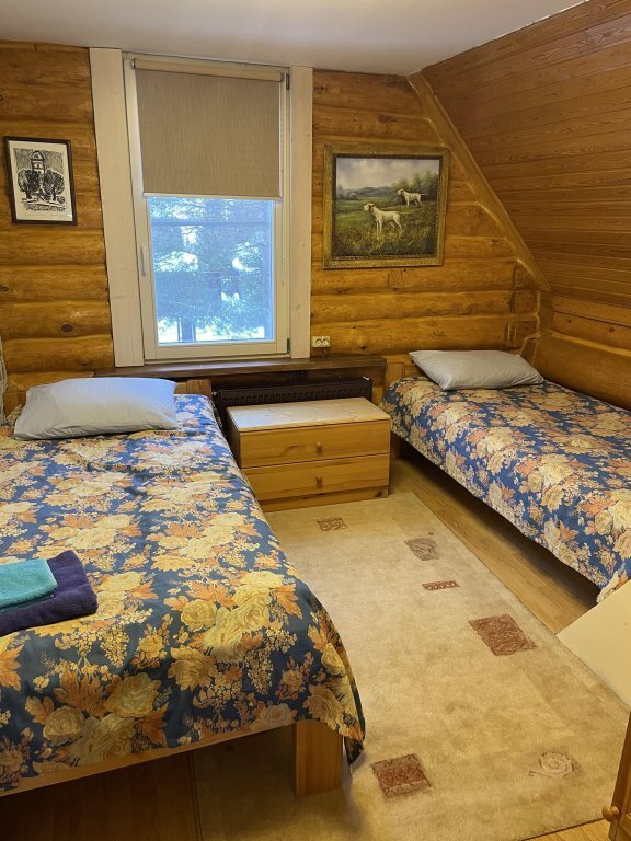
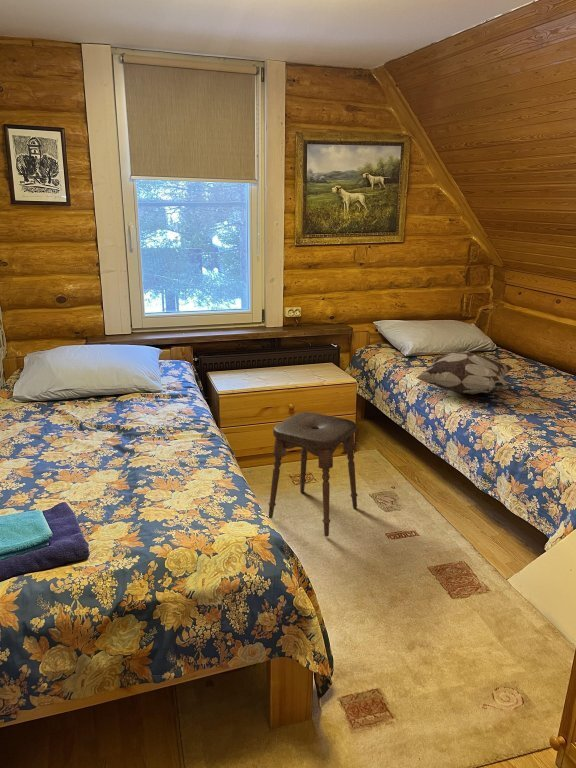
+ stool [268,411,358,538]
+ decorative pillow [415,350,514,396]
